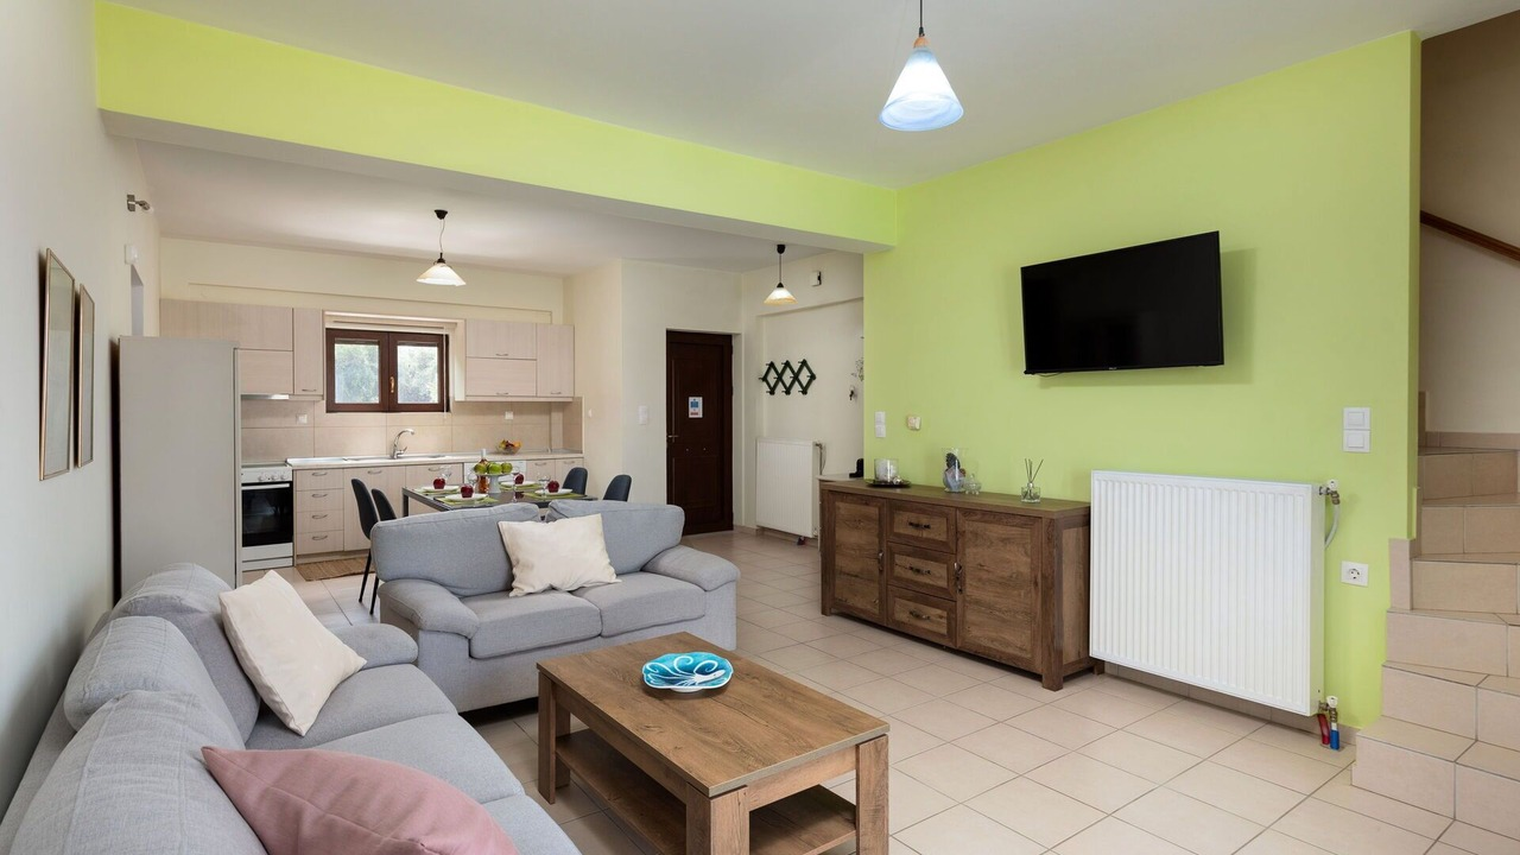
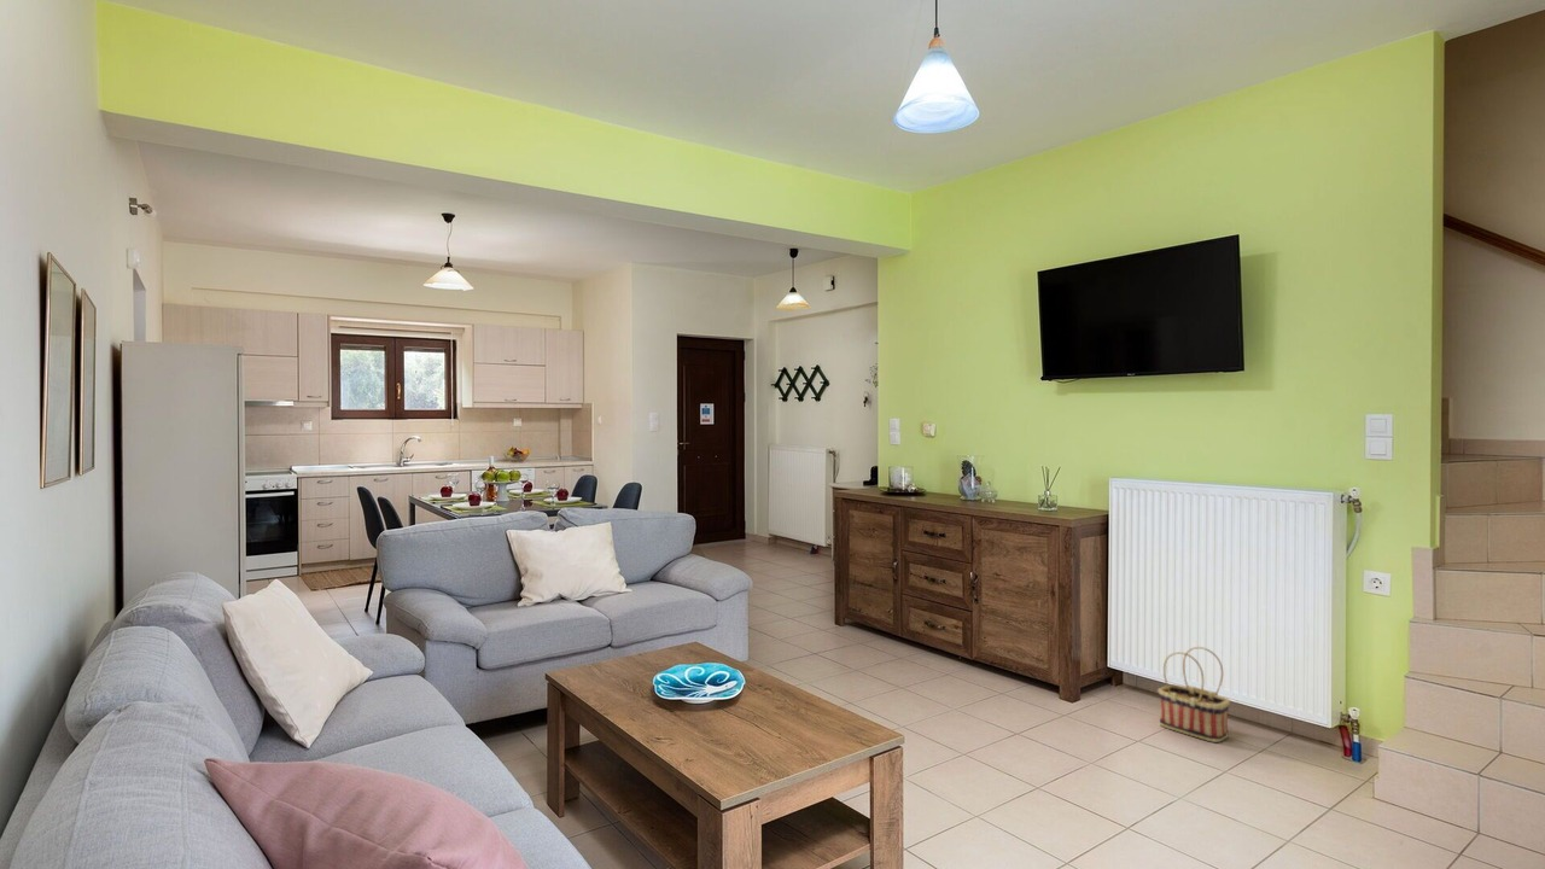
+ basket [1156,646,1231,743]
